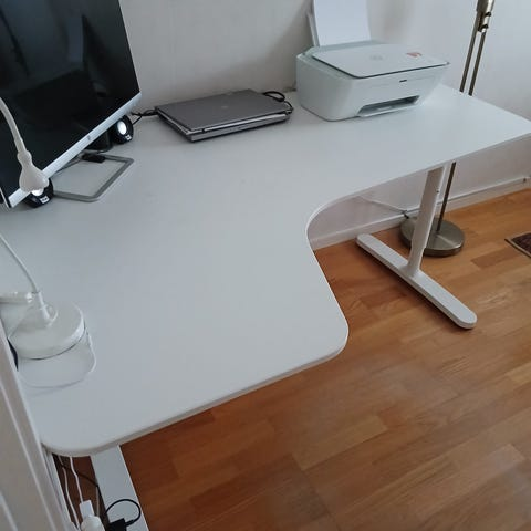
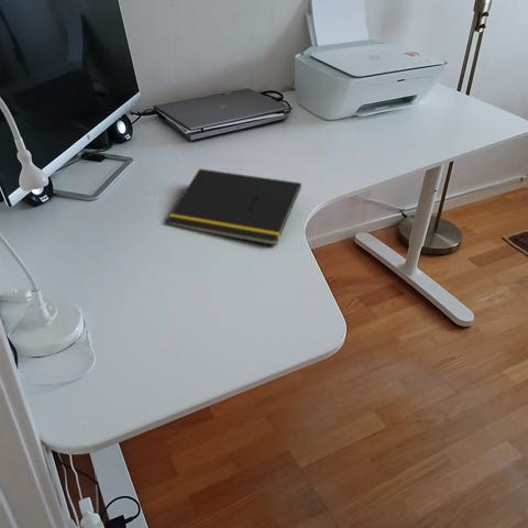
+ notepad [165,167,302,246]
